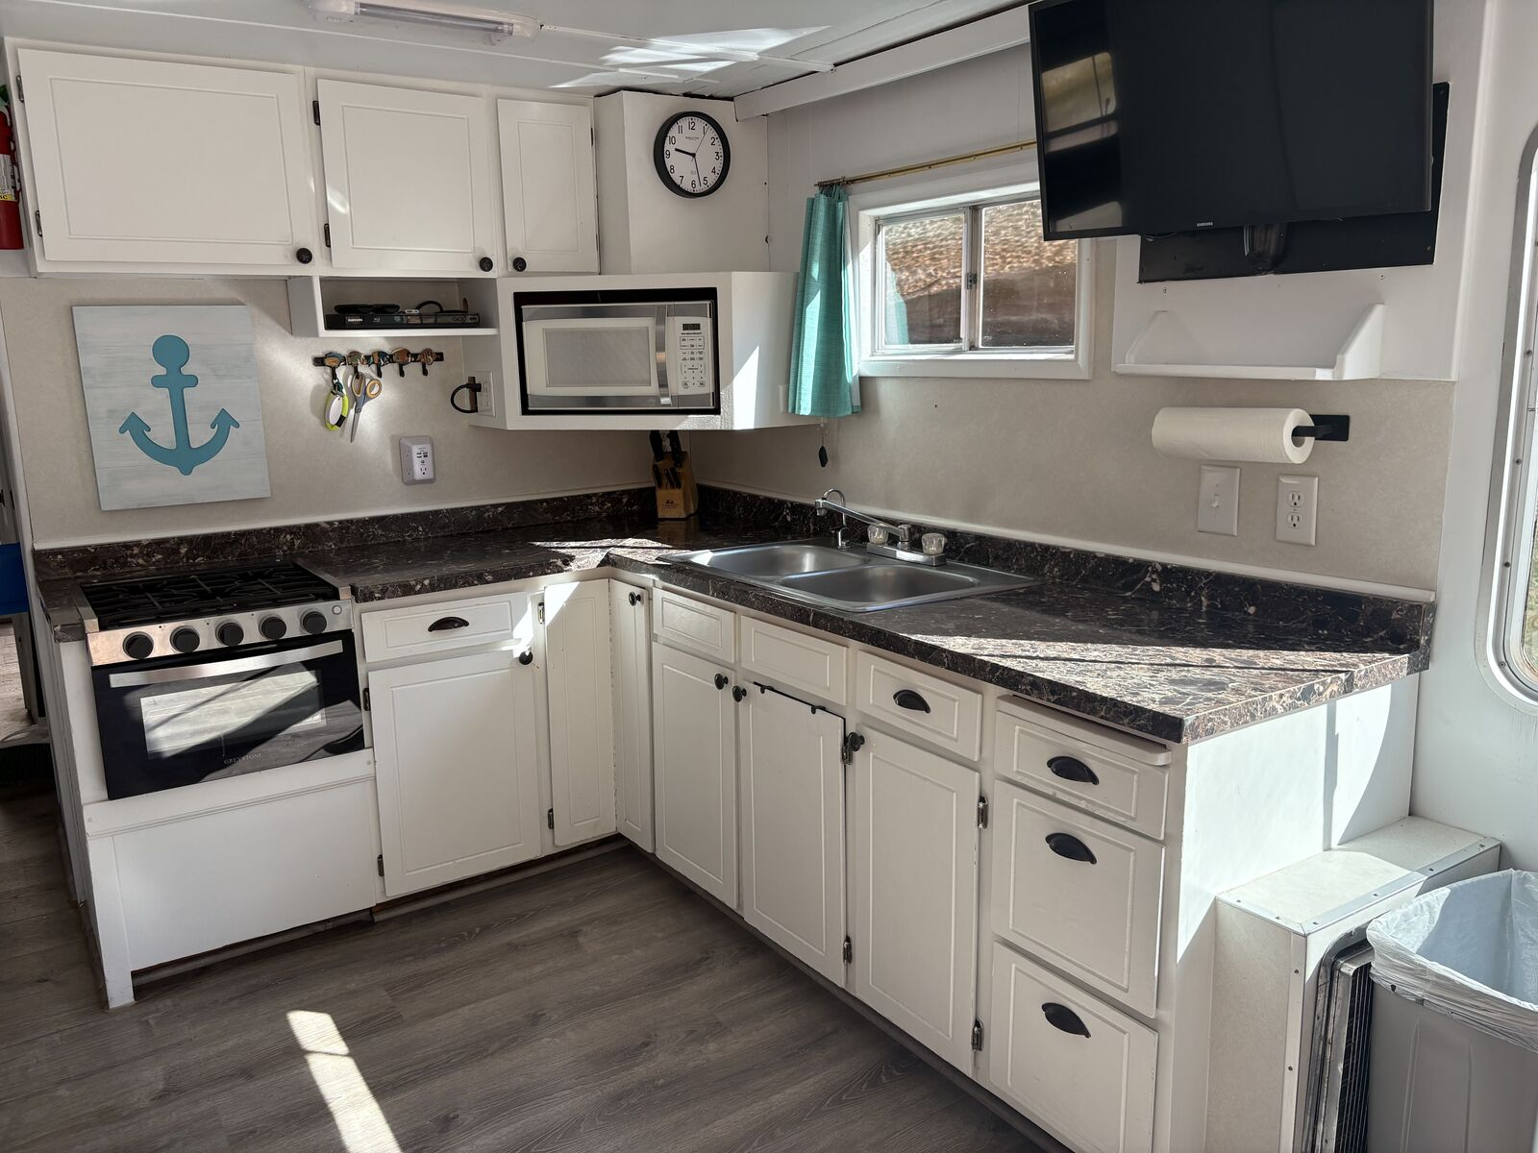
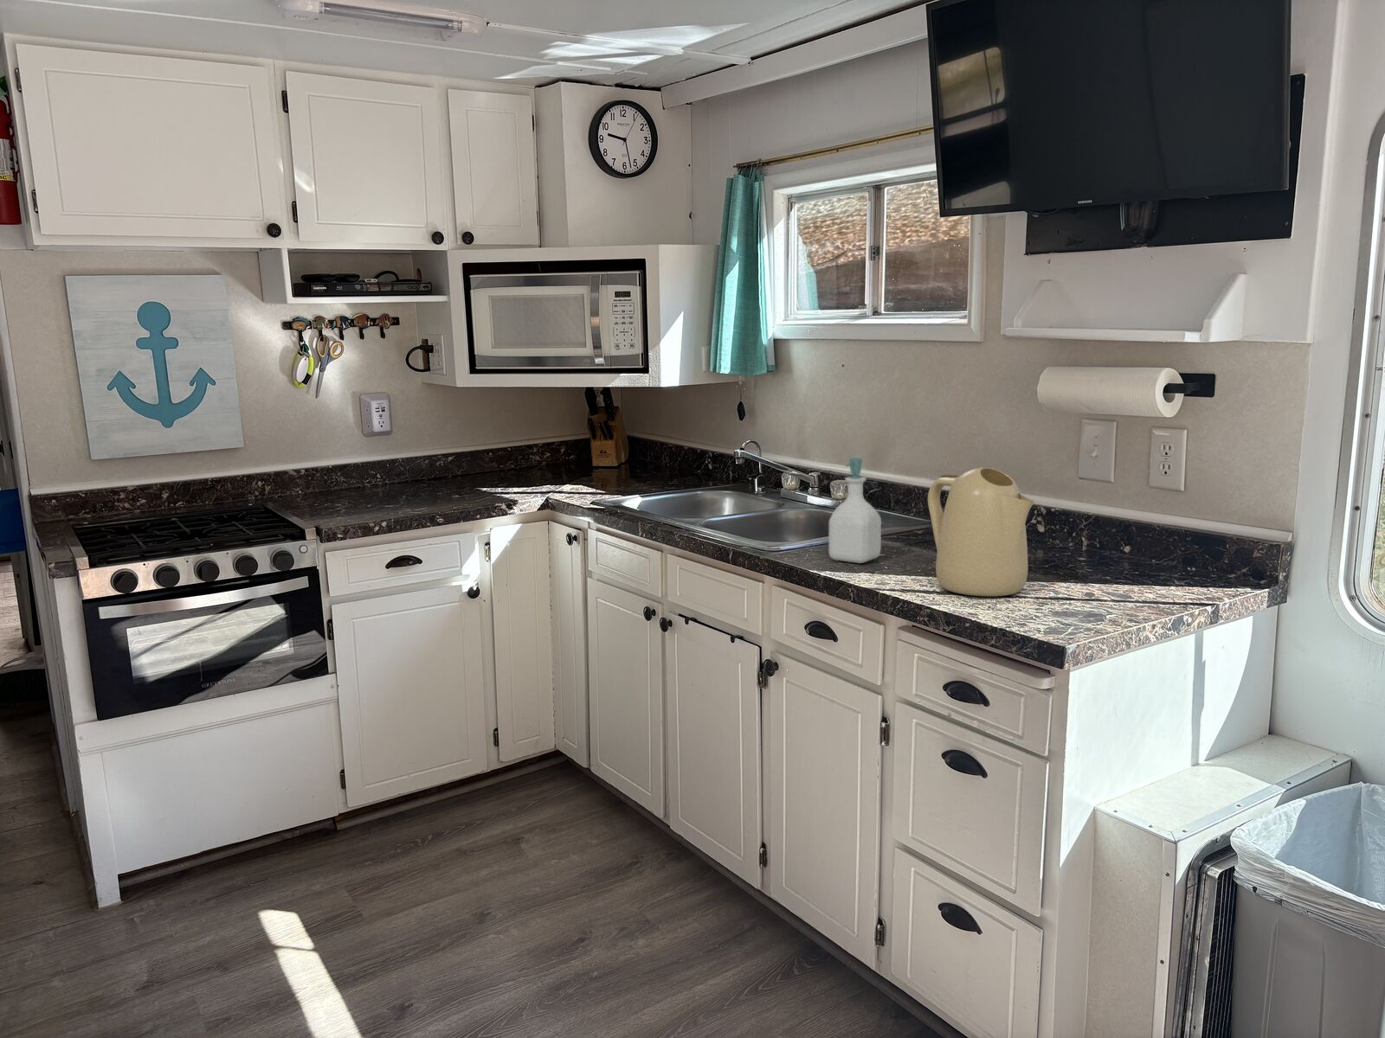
+ kettle [927,467,1035,596]
+ soap bottle [829,457,882,564]
